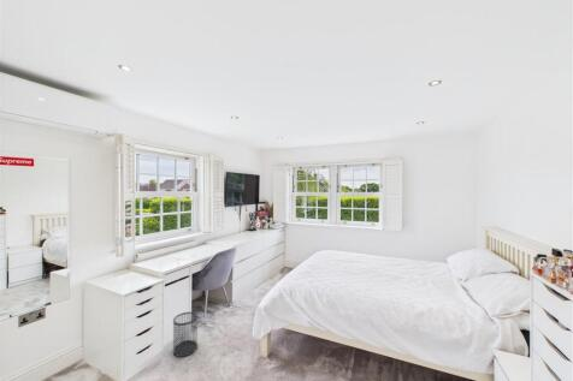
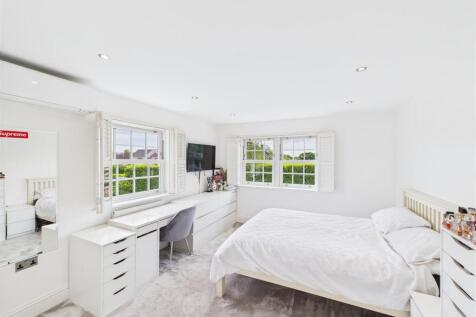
- wastebasket [172,311,199,358]
